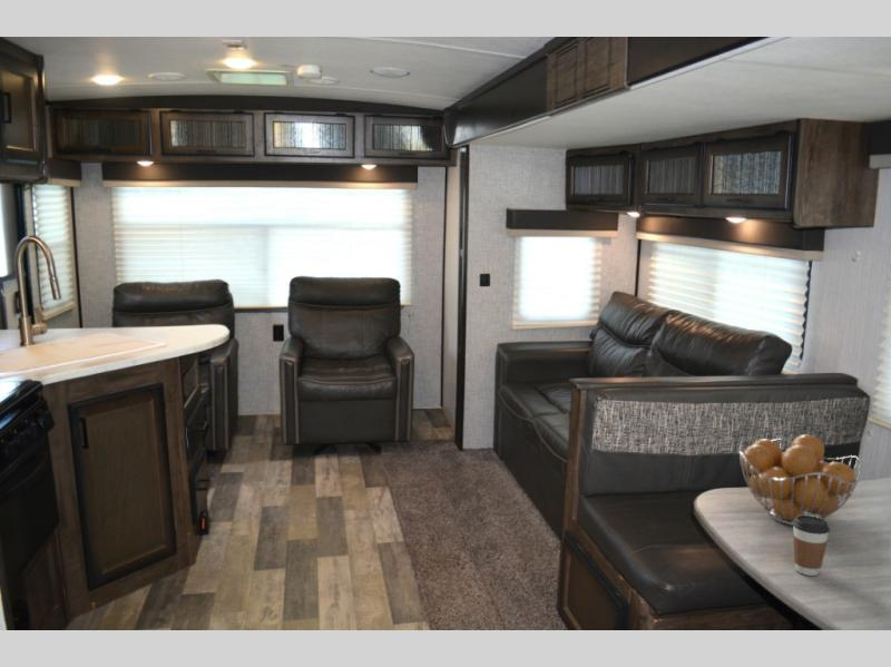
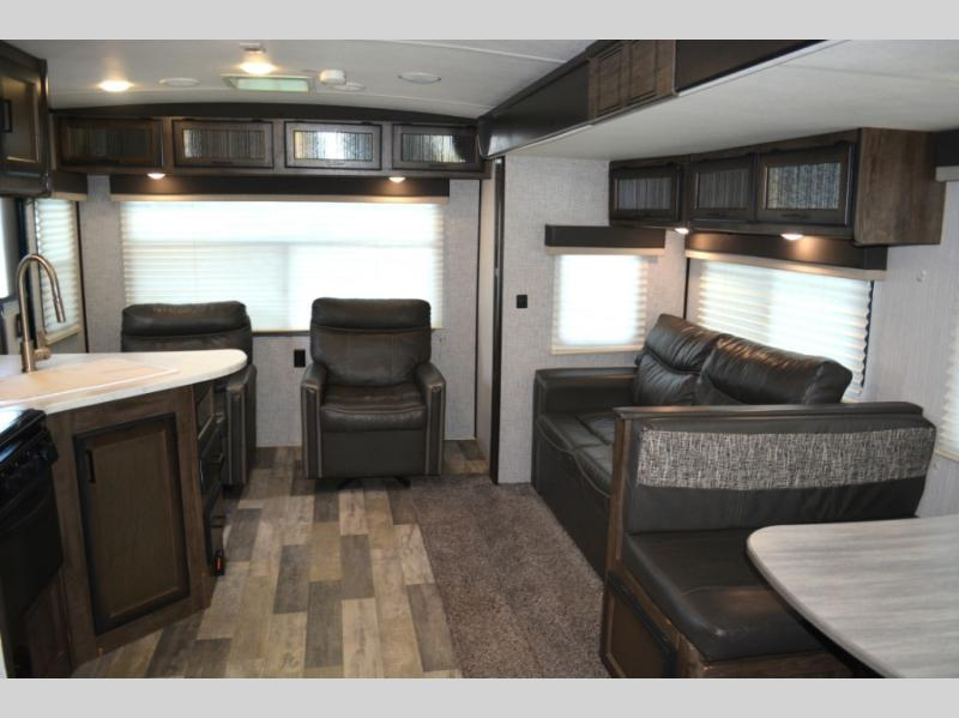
- coffee cup [792,516,831,577]
- fruit basket [737,434,863,527]
